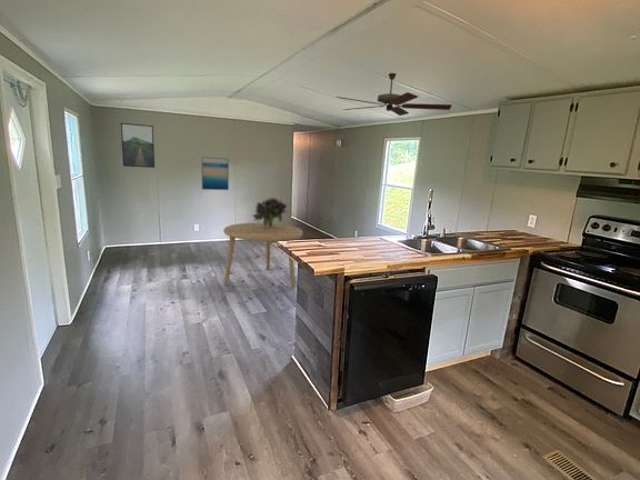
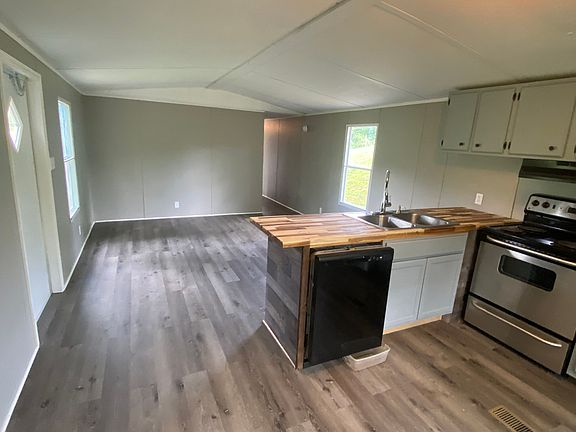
- wall art [200,156,230,191]
- bouquet [251,197,289,228]
- ceiling fan [336,72,452,117]
- dining table [222,222,303,290]
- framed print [120,122,156,169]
